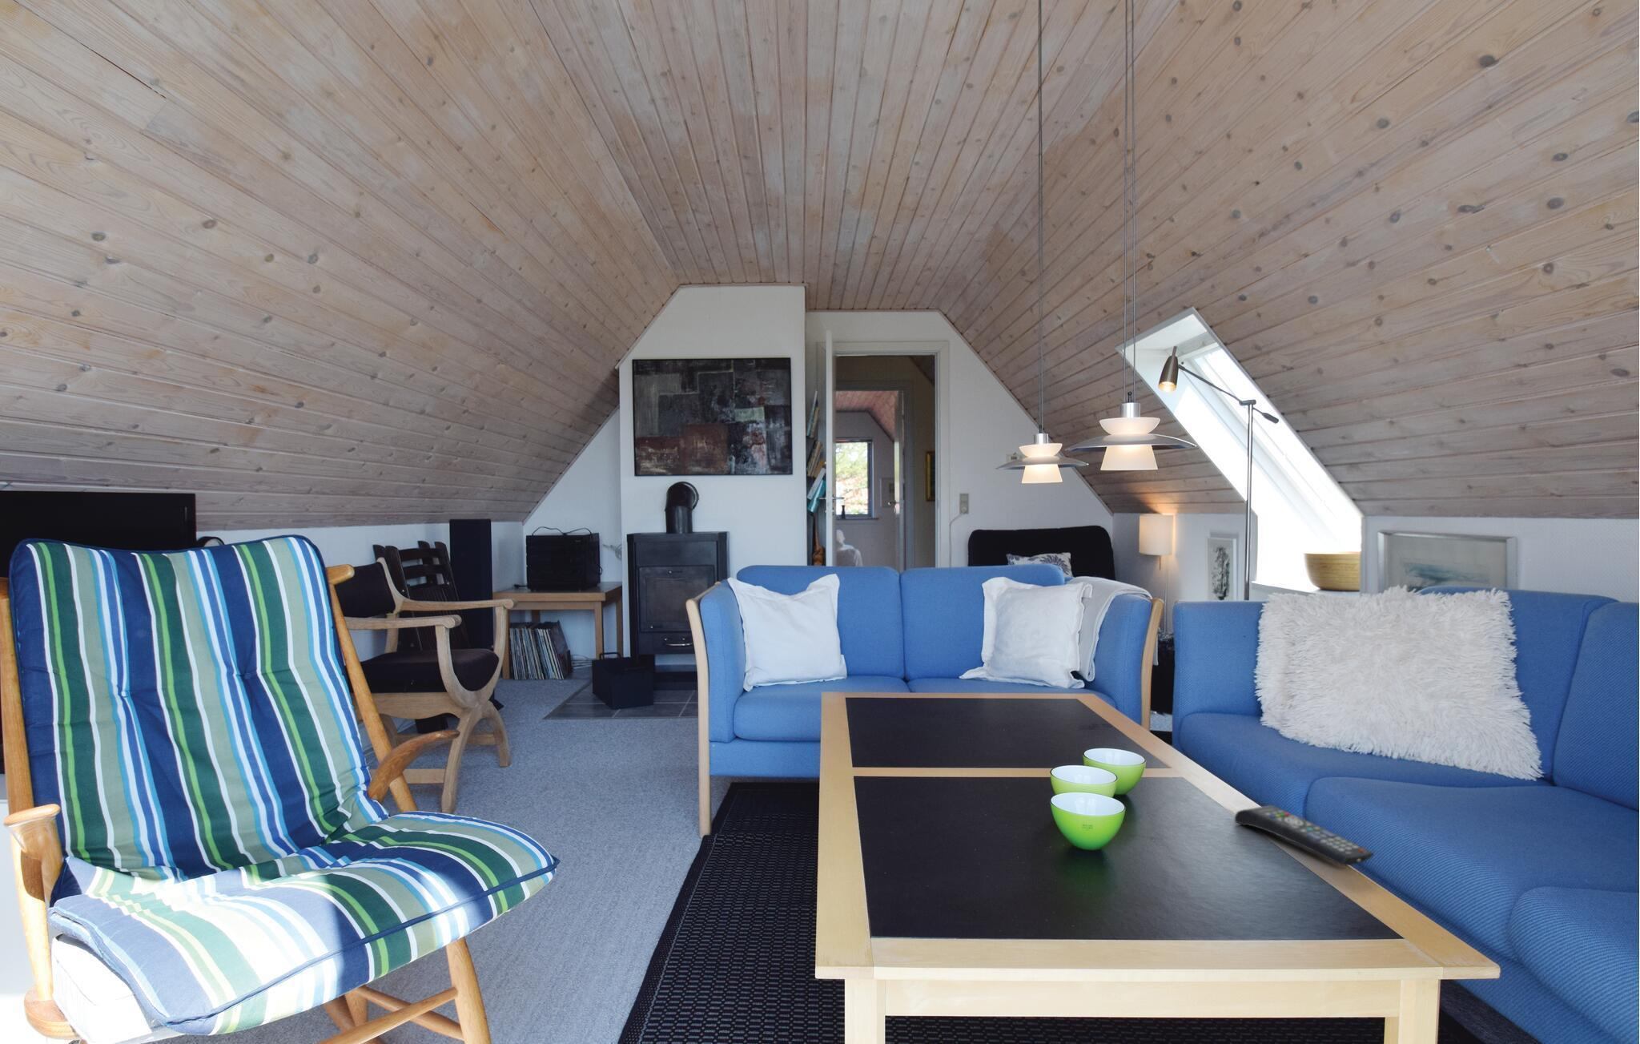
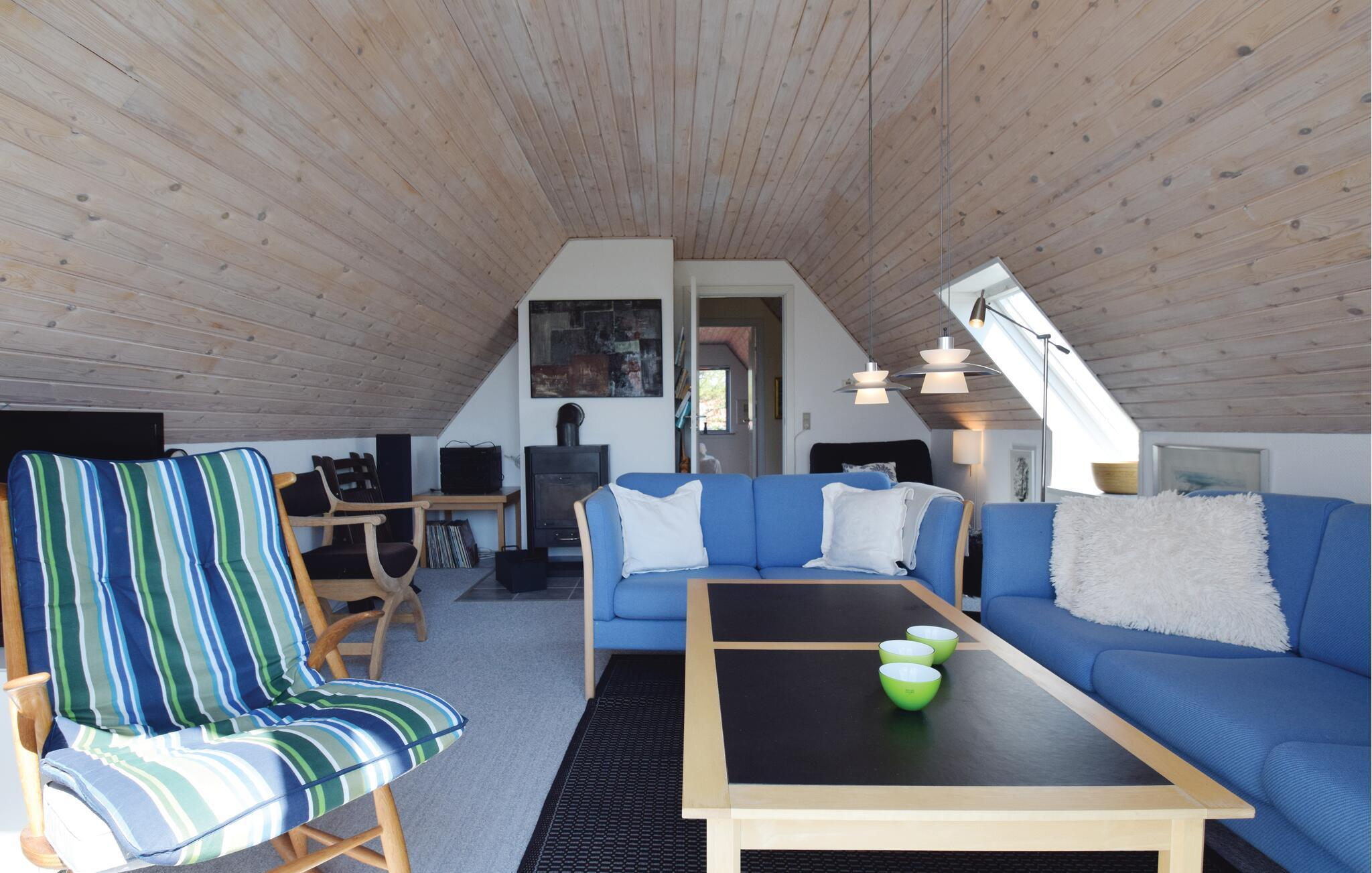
- remote control [1234,805,1375,867]
